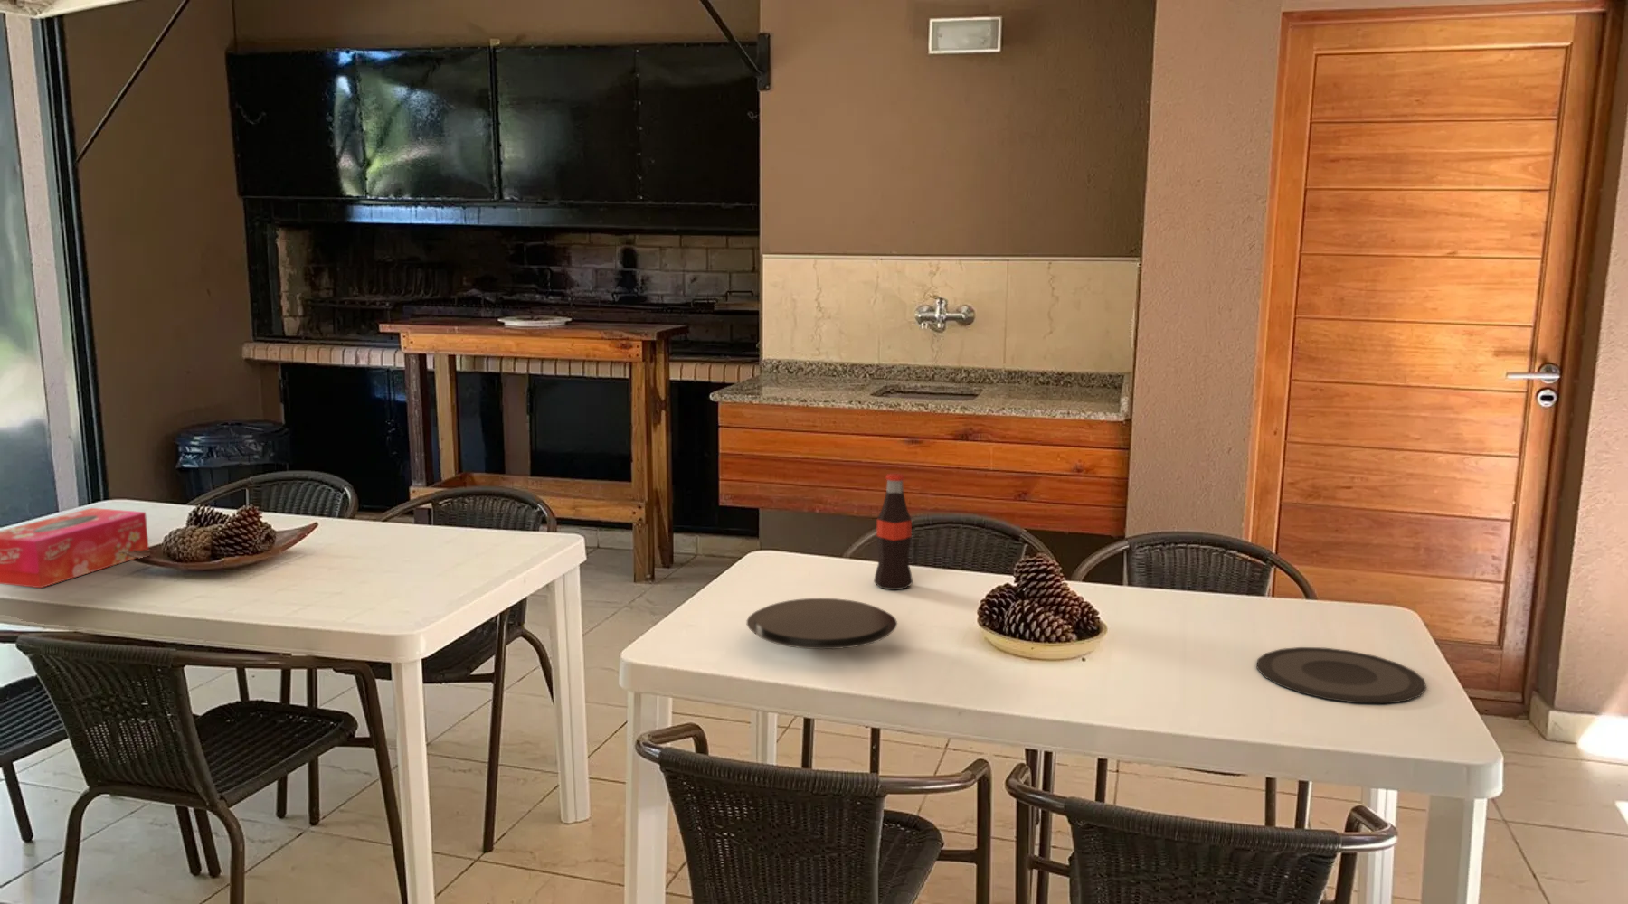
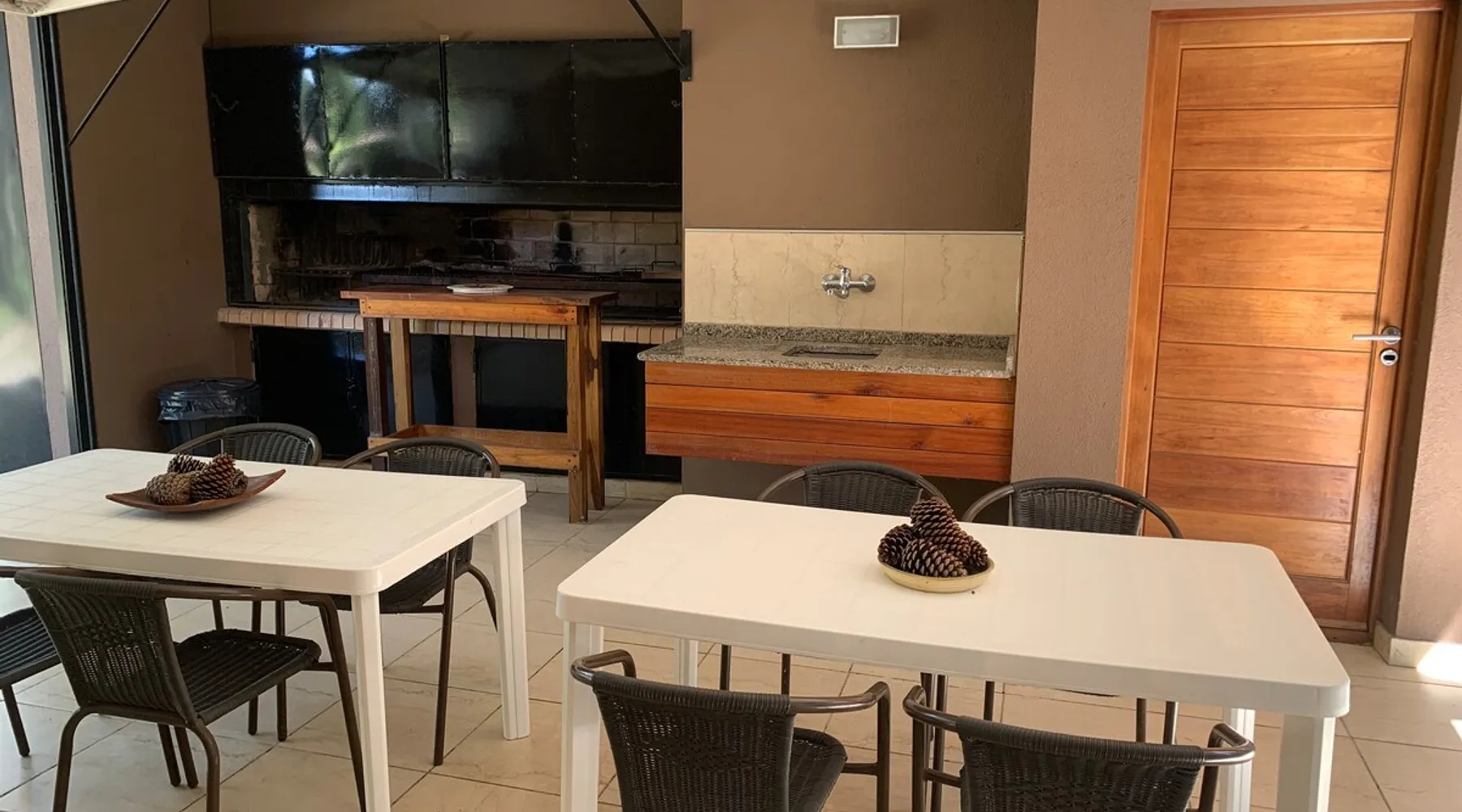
- tissue box [0,508,150,589]
- plate [1255,647,1428,705]
- plate [746,598,899,650]
- bottle [873,473,913,590]
